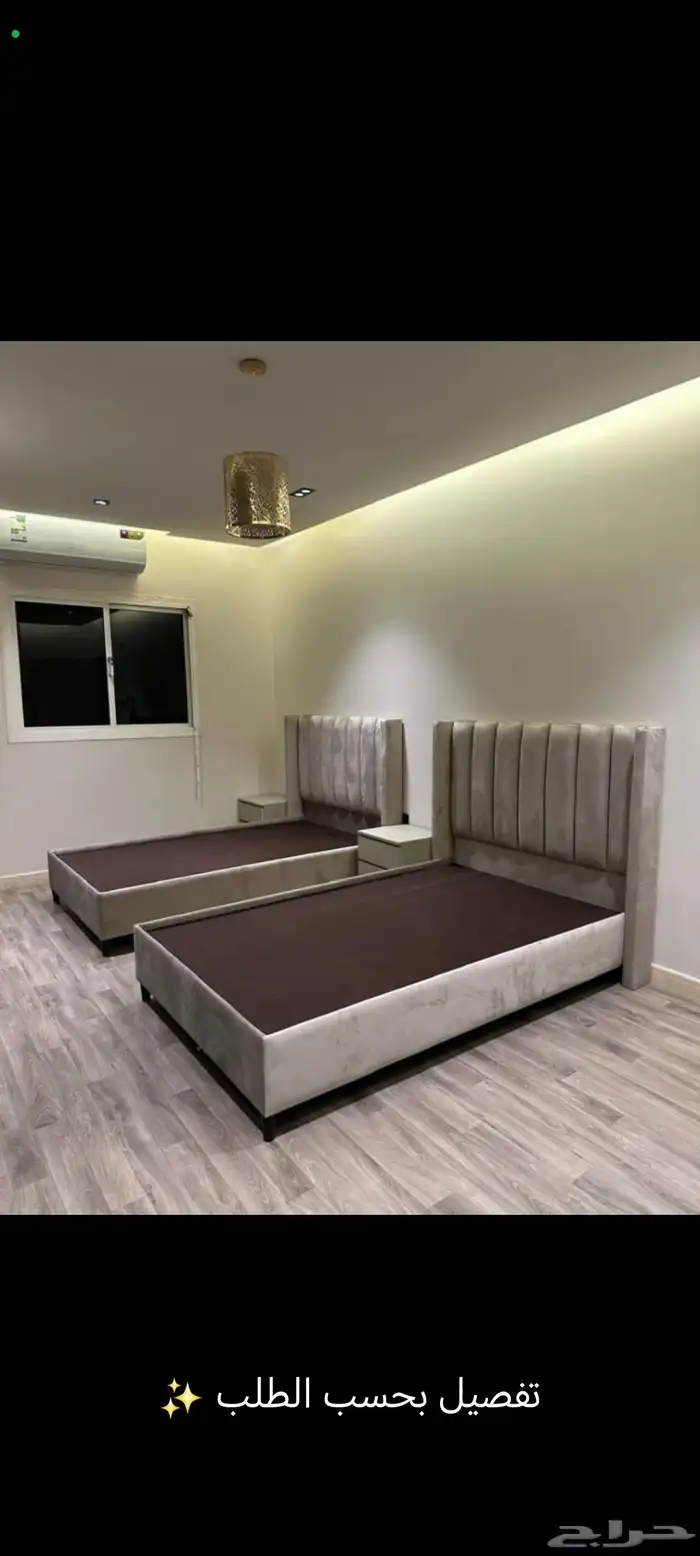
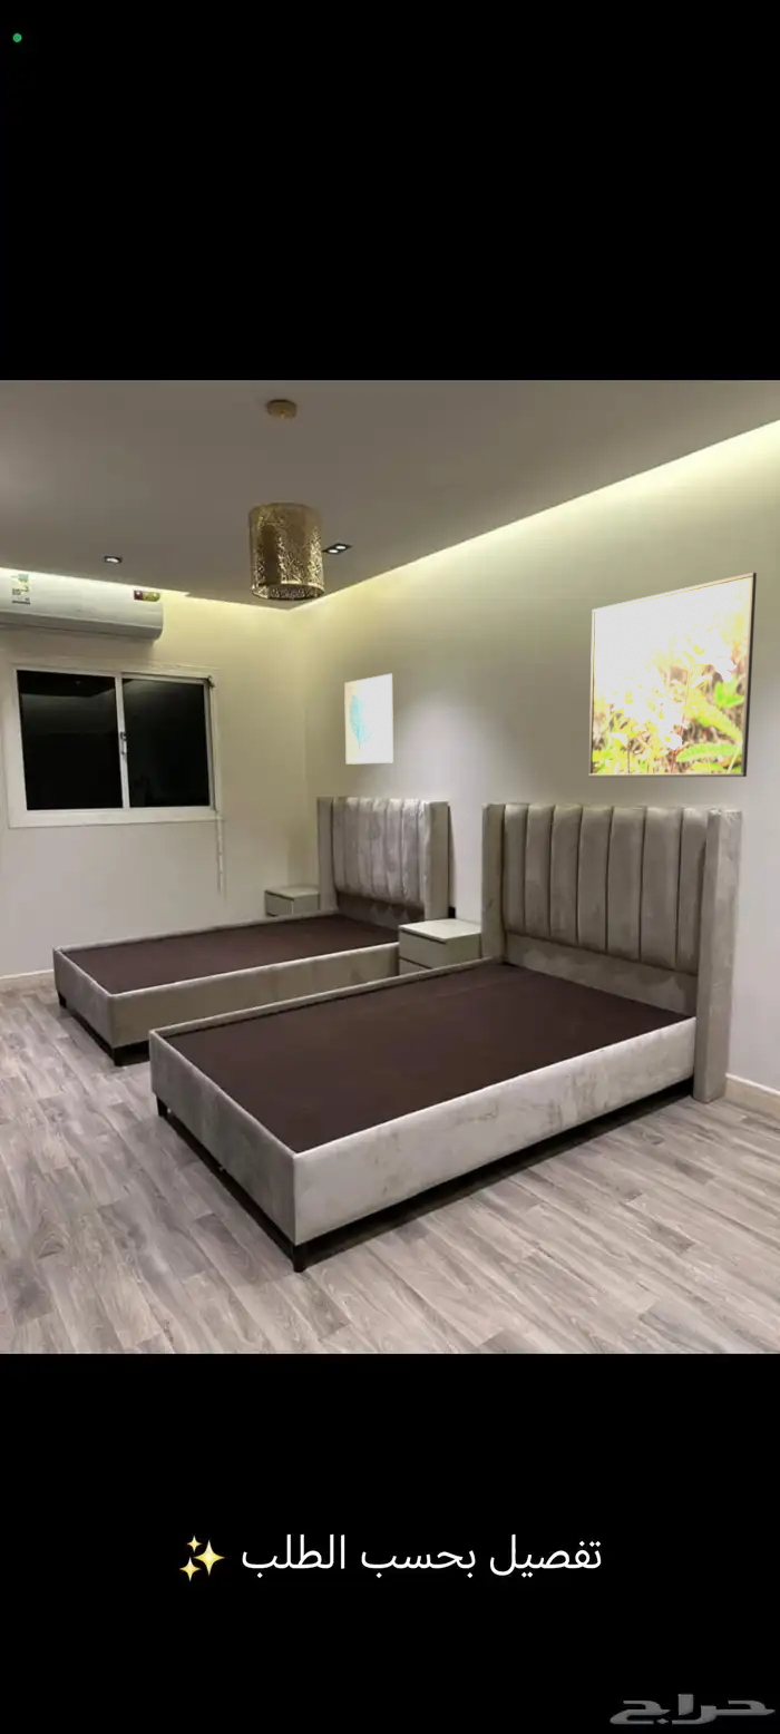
+ wall art [343,673,394,766]
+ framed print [587,572,758,778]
